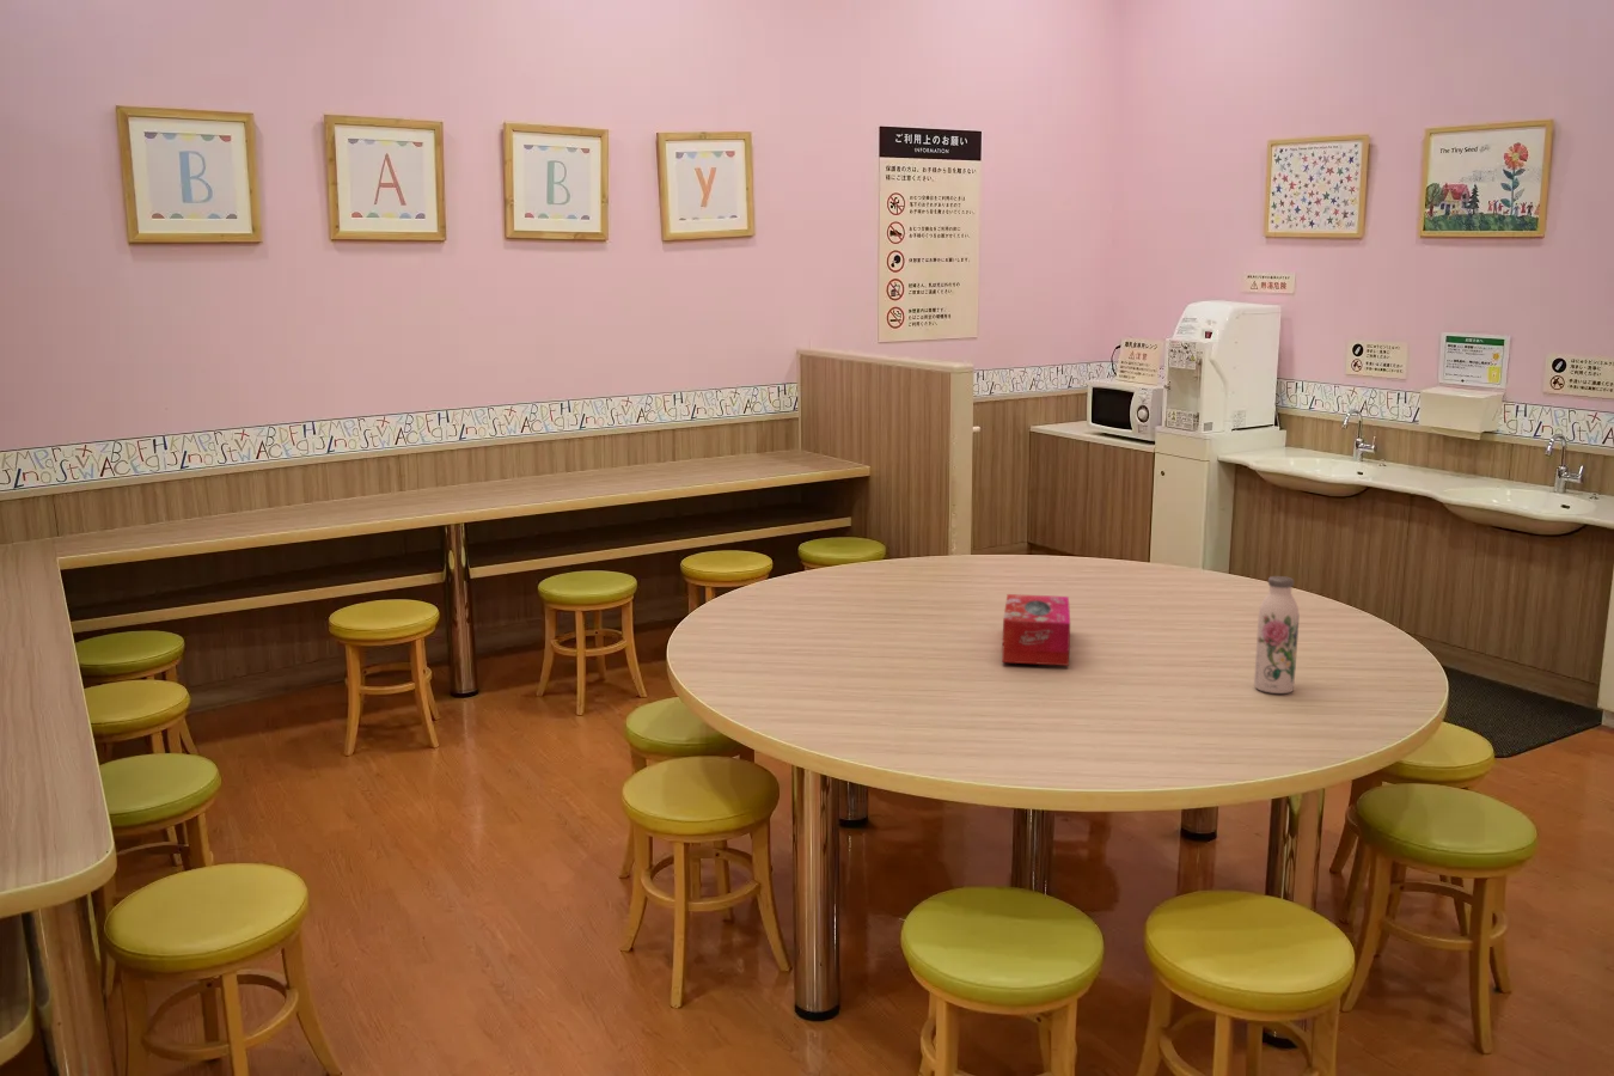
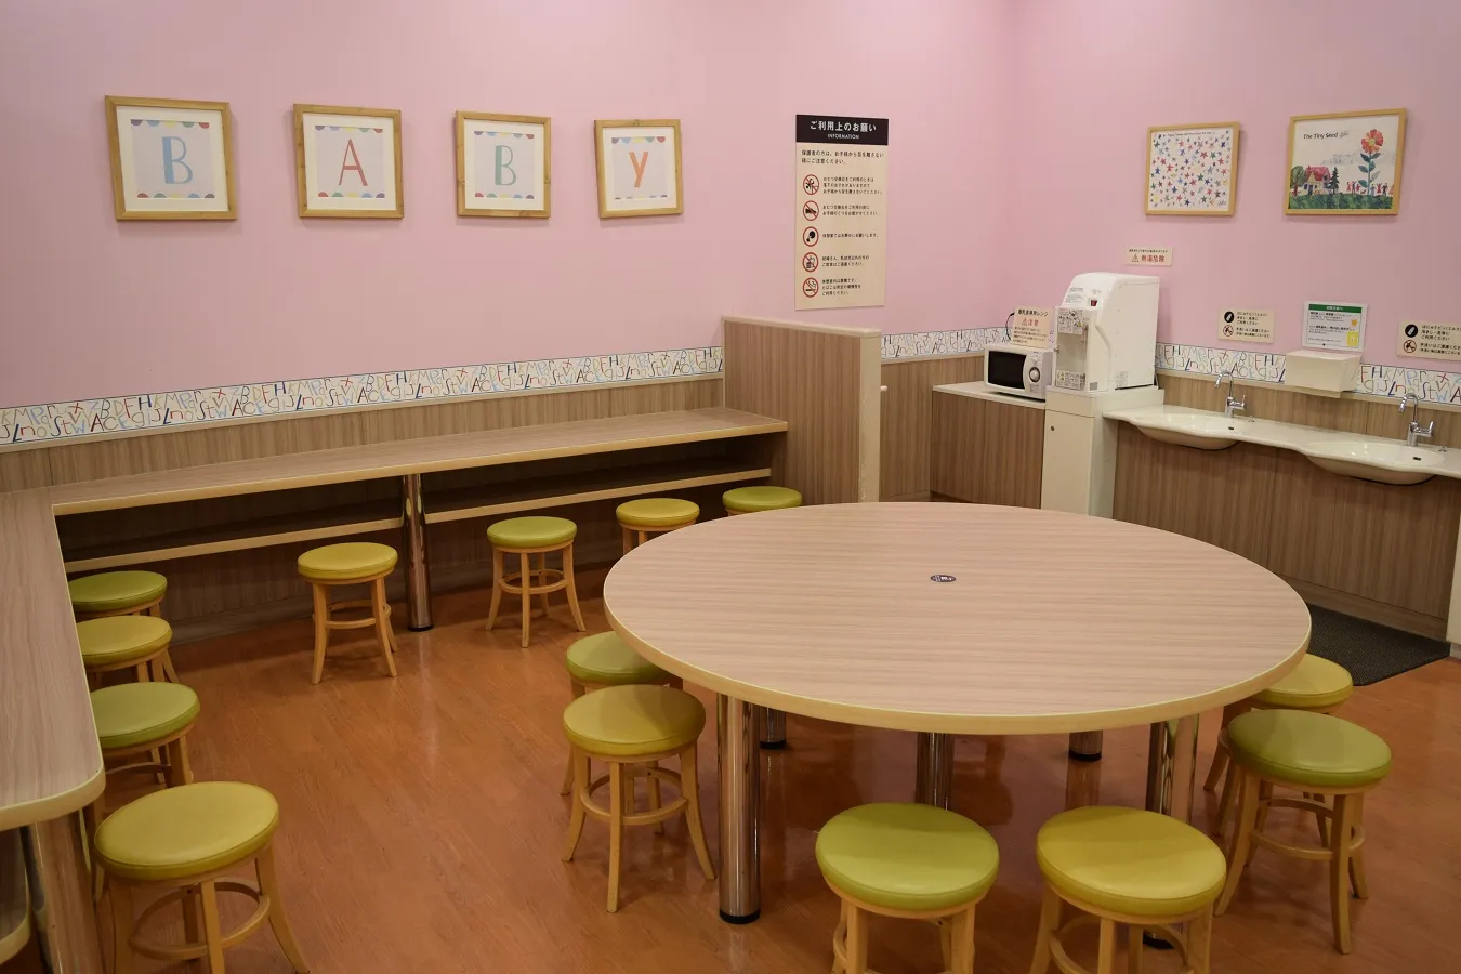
- water bottle [1253,575,1299,694]
- tissue box [1000,593,1071,668]
